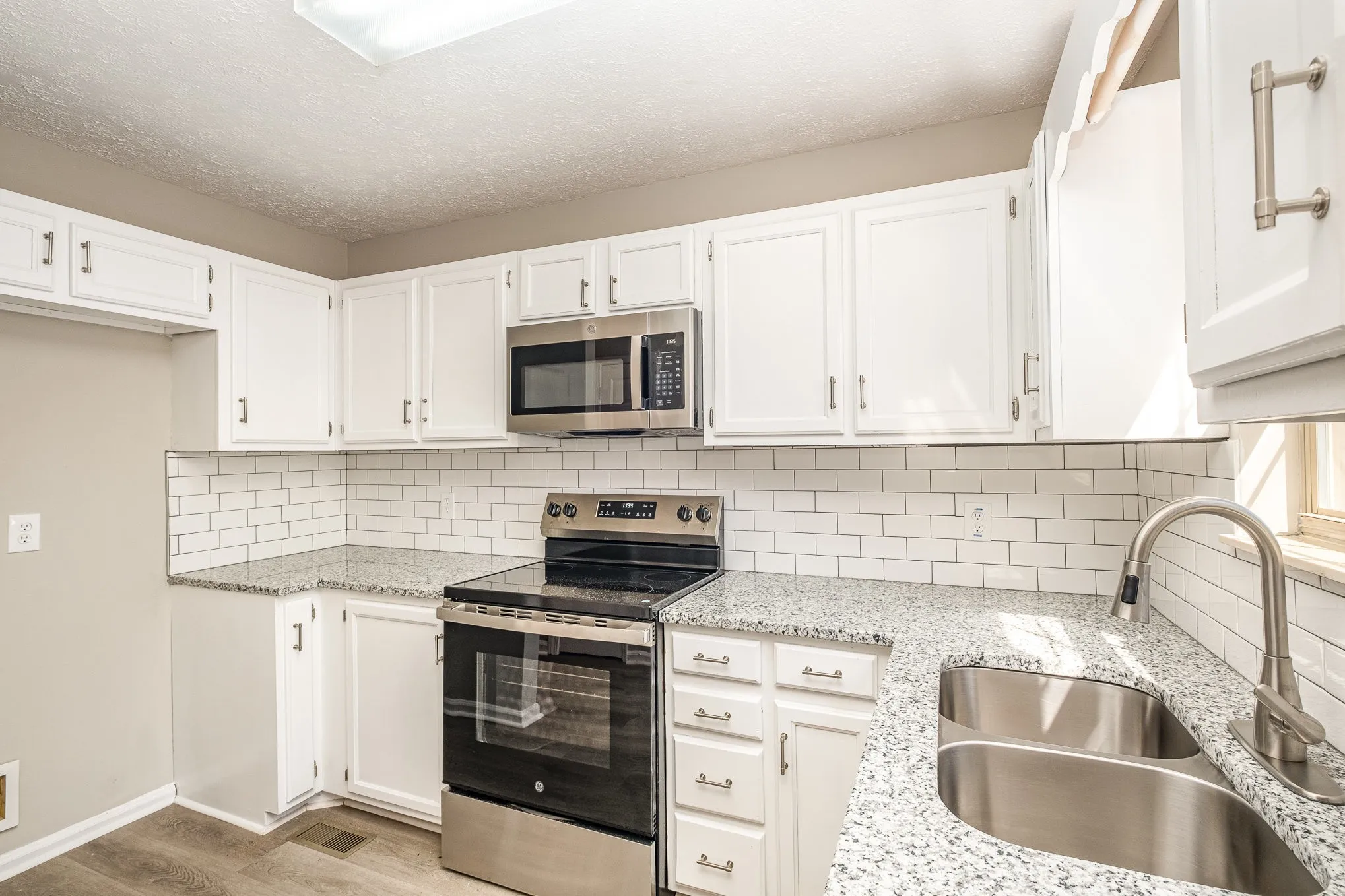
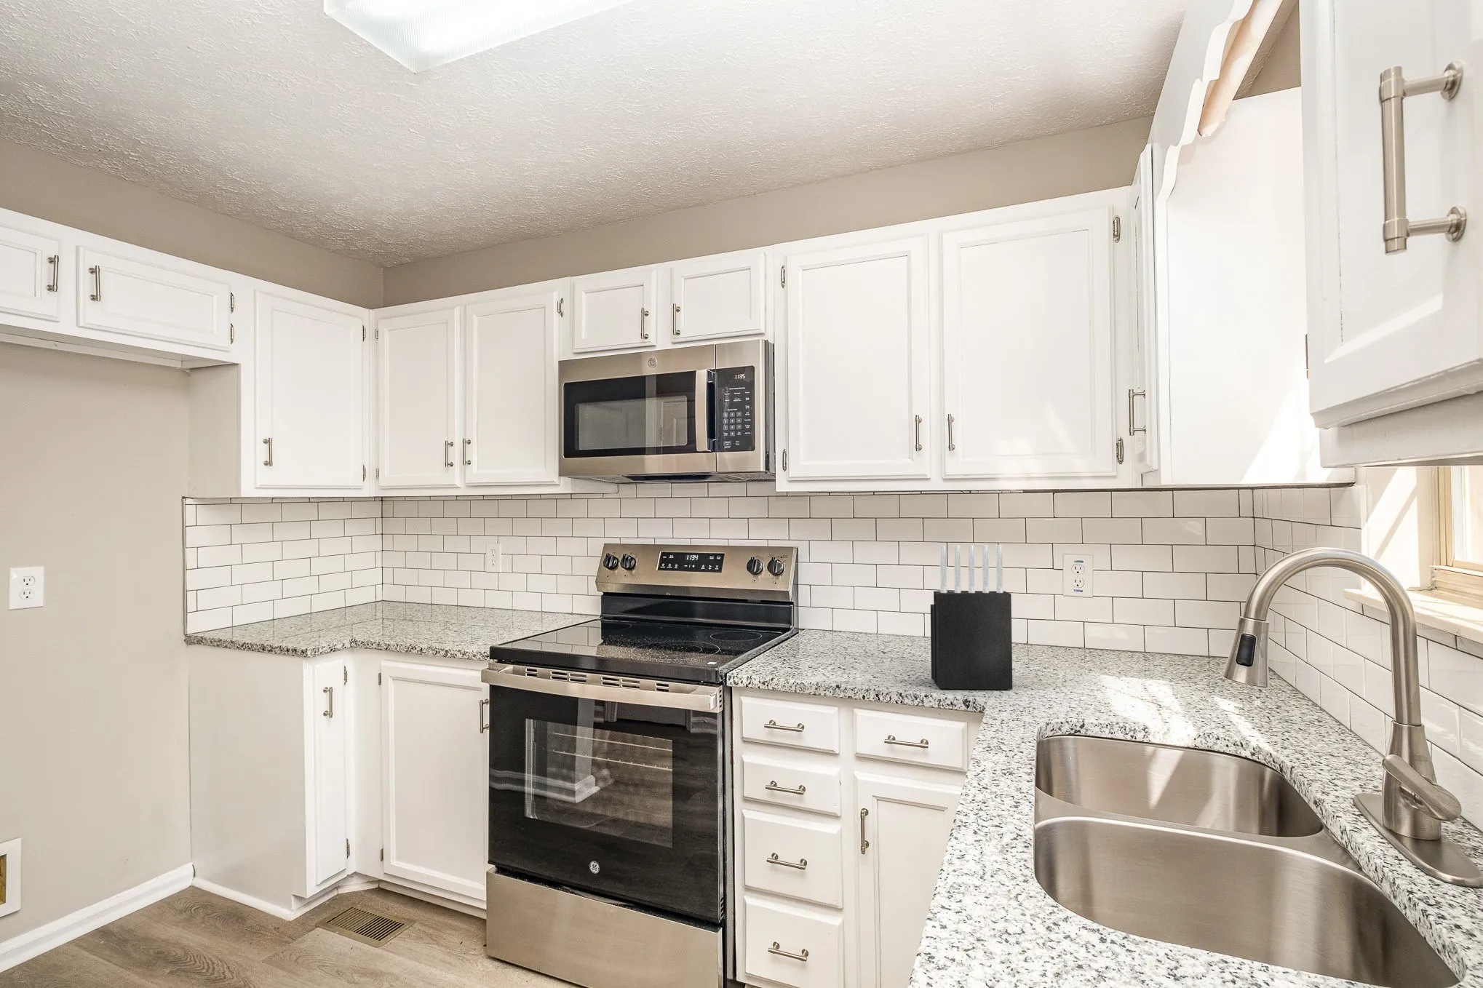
+ knife block [929,545,1013,689]
